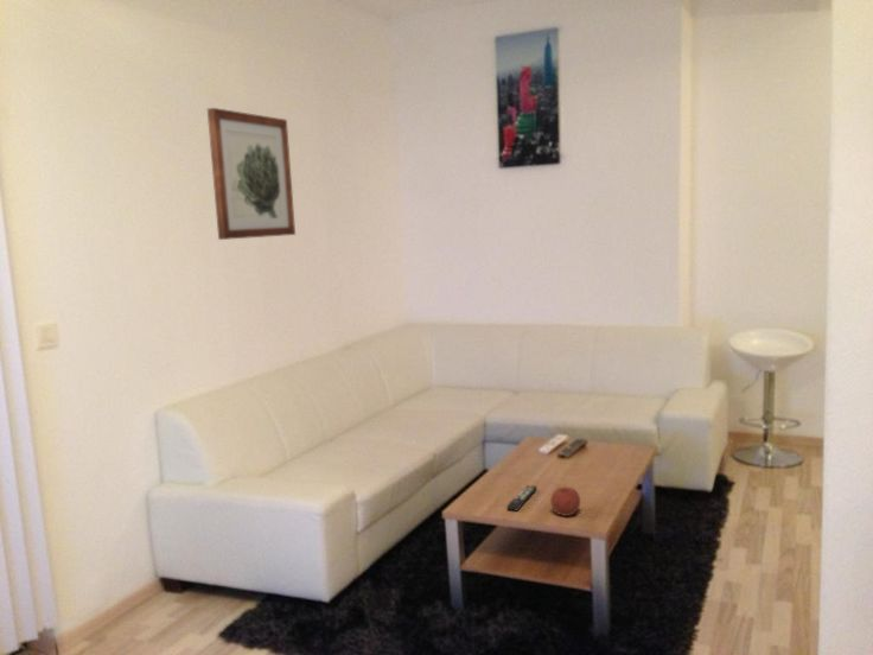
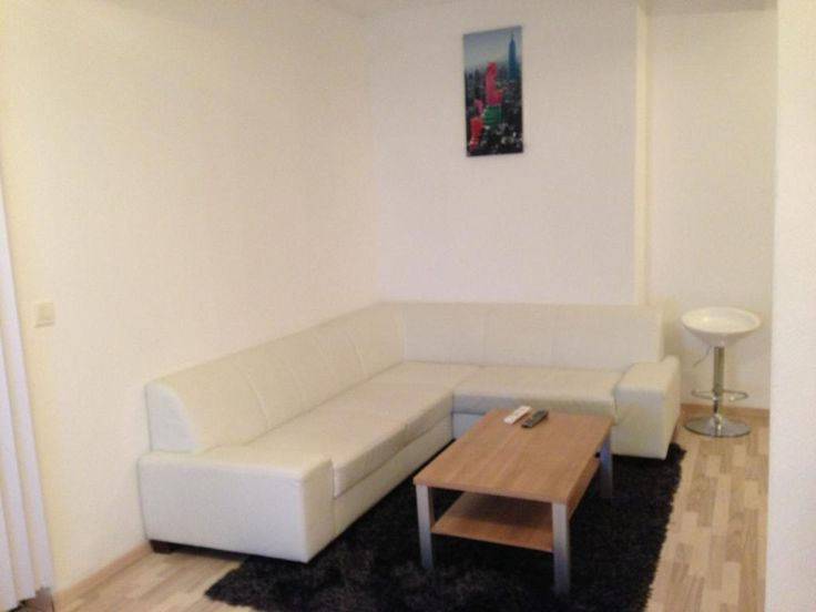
- remote control [505,484,539,511]
- fruit [549,484,581,517]
- wall art [206,107,297,241]
